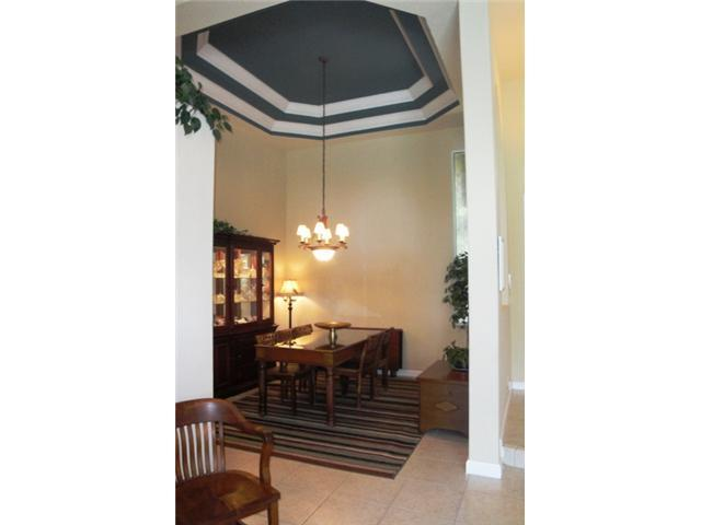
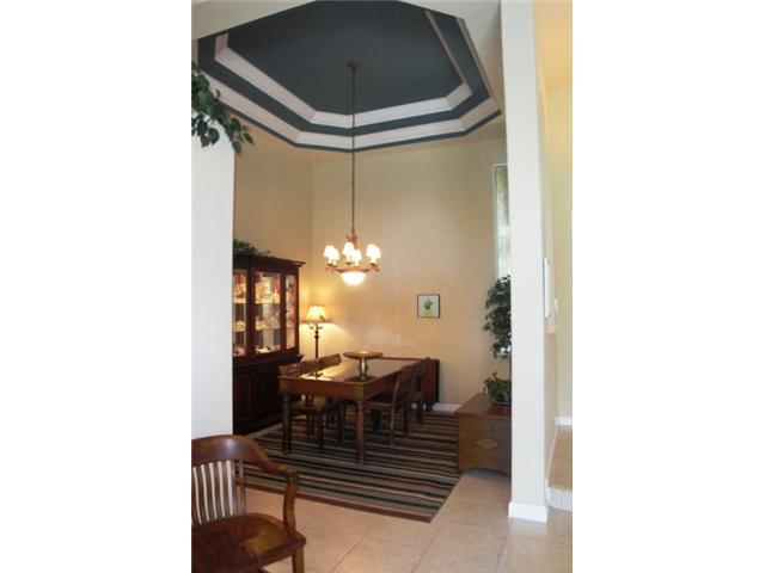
+ wall art [416,294,441,319]
